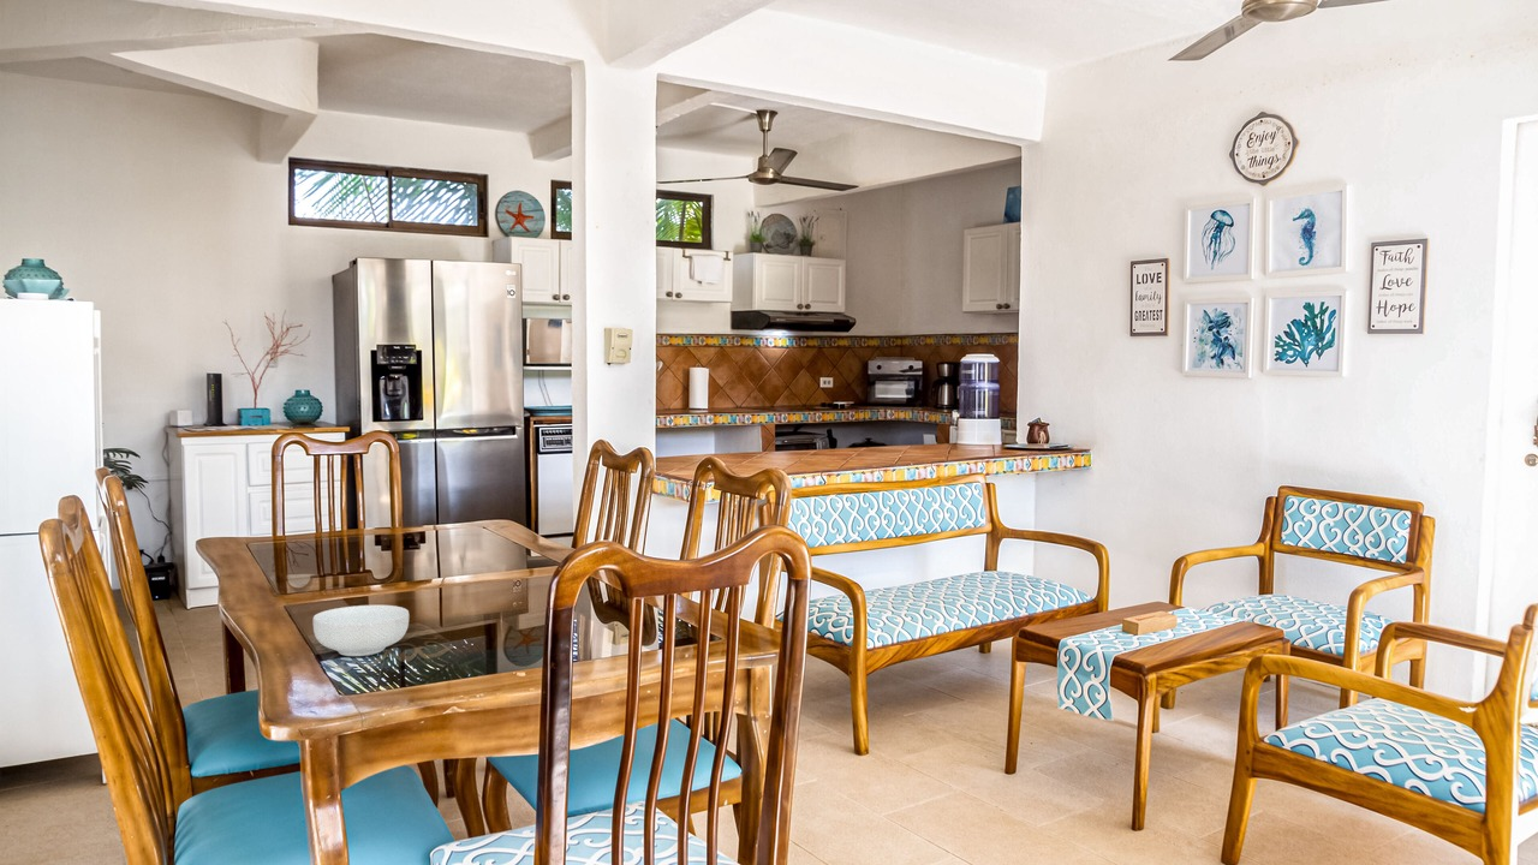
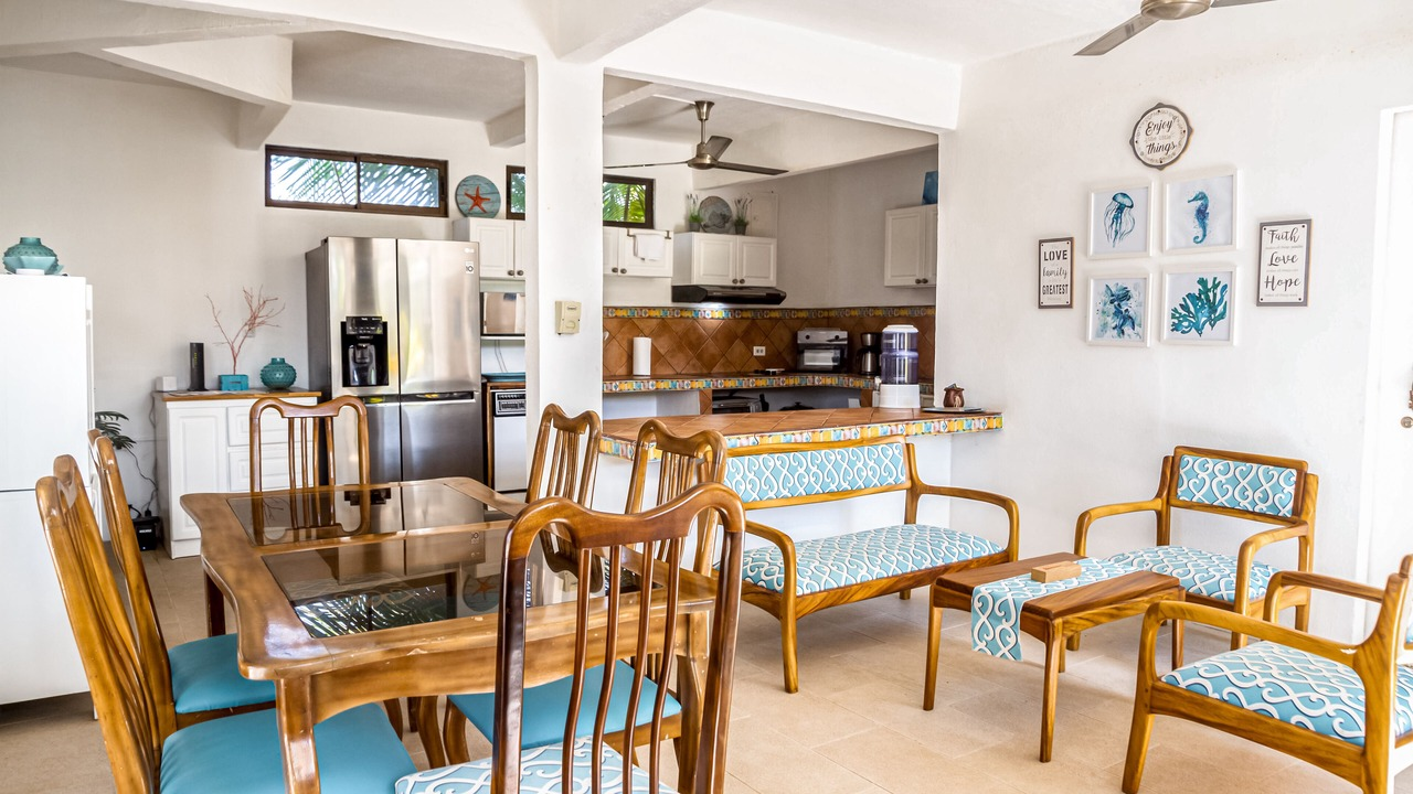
- cereal bowl [312,604,410,657]
